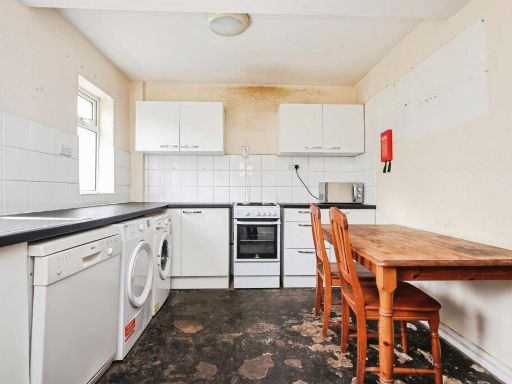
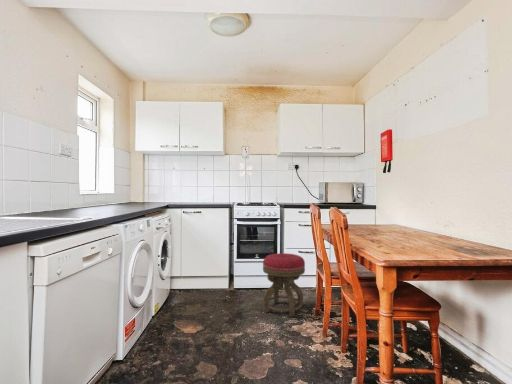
+ stool [262,252,306,318]
